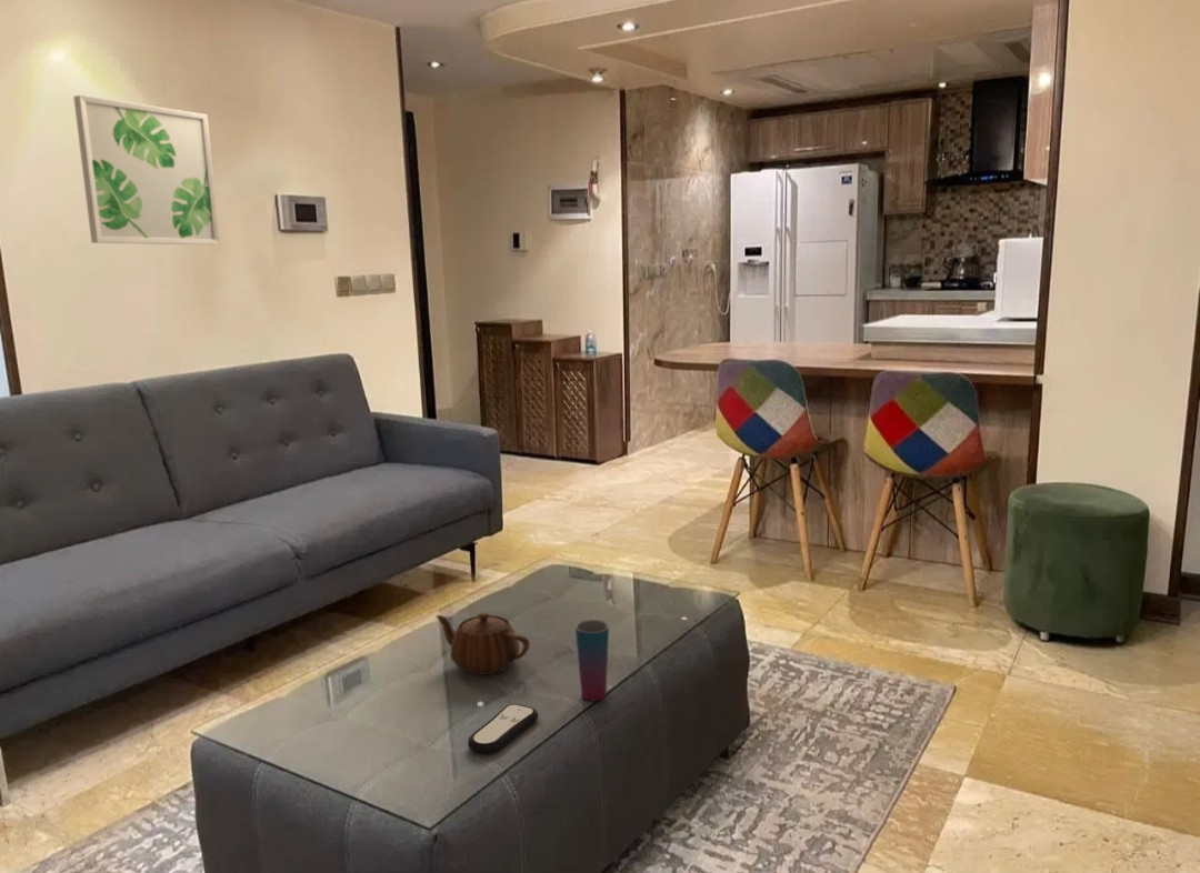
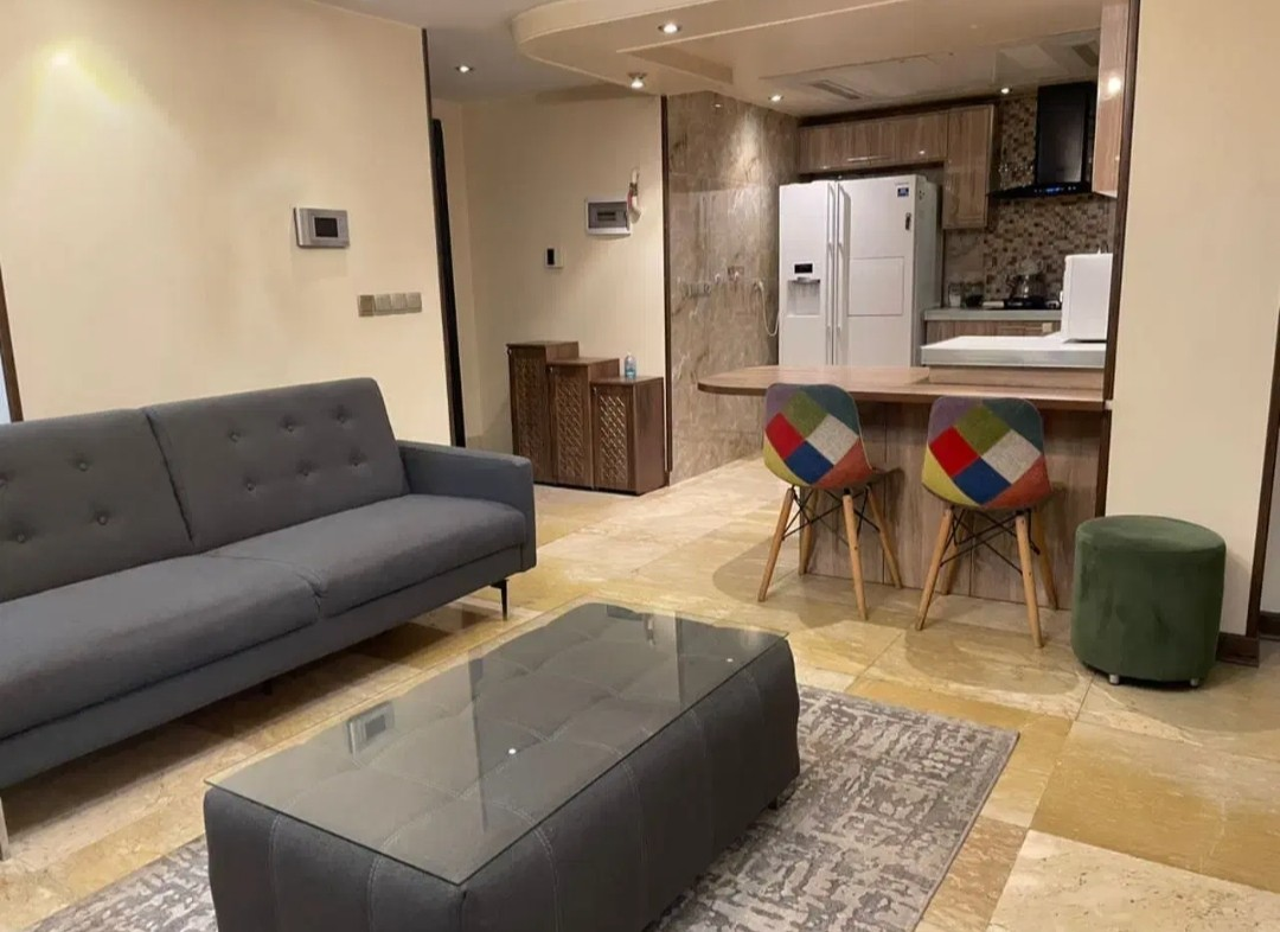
- teapot [434,611,531,676]
- wall art [72,94,221,245]
- cup [574,619,610,702]
- remote control [467,703,539,754]
